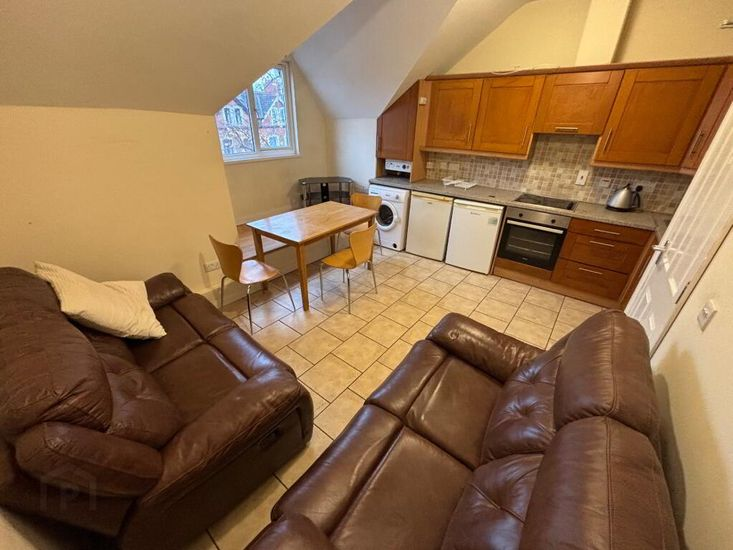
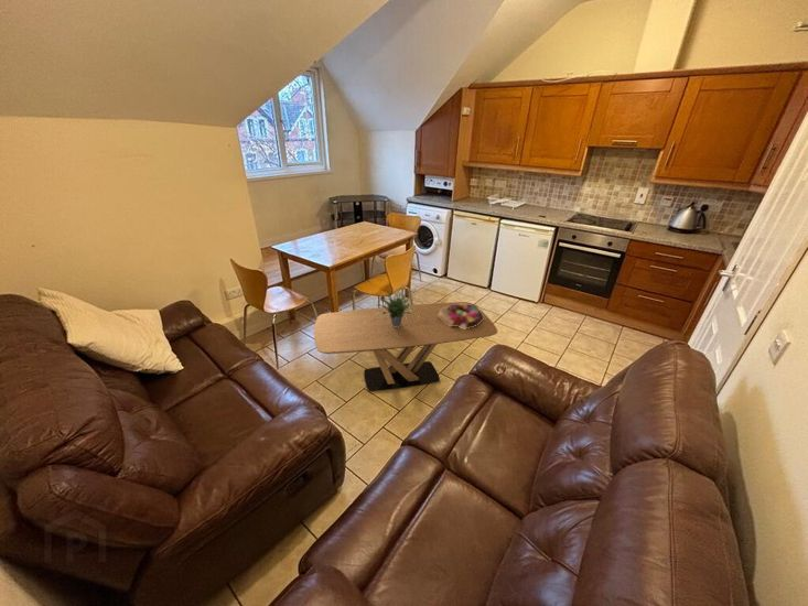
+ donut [438,303,484,329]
+ coffee table [313,301,498,392]
+ potted plant [375,279,419,327]
